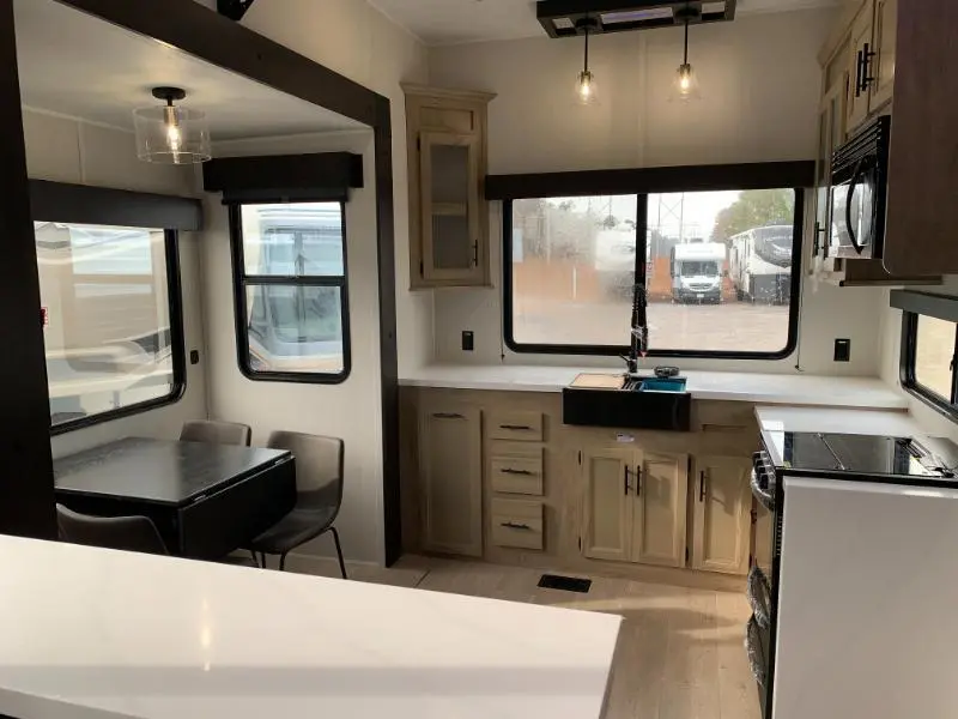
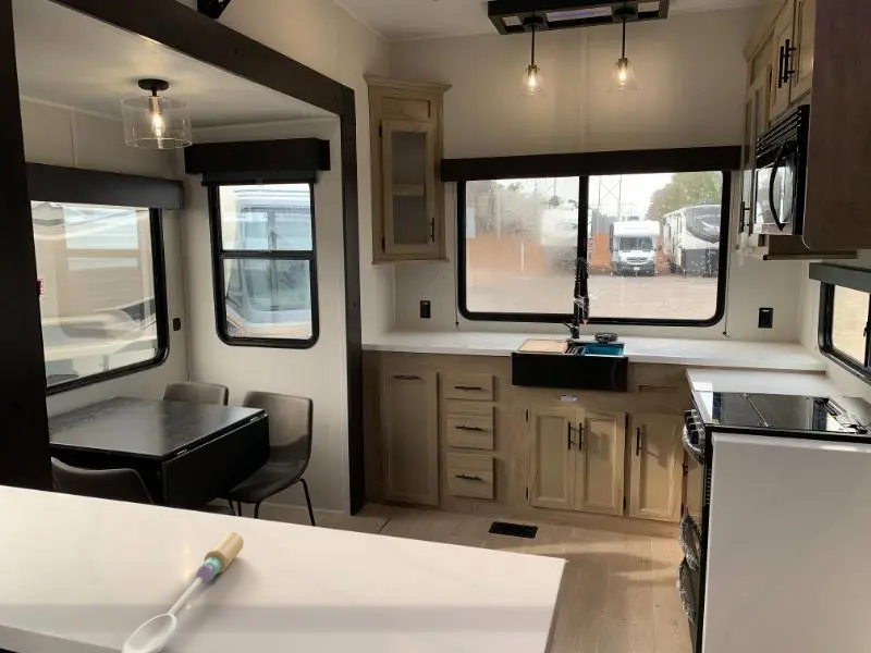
+ spoon [119,531,245,653]
